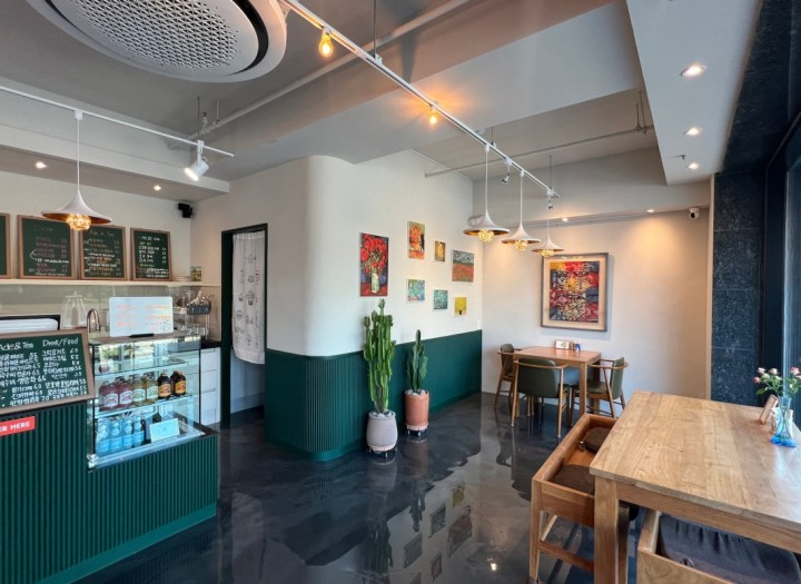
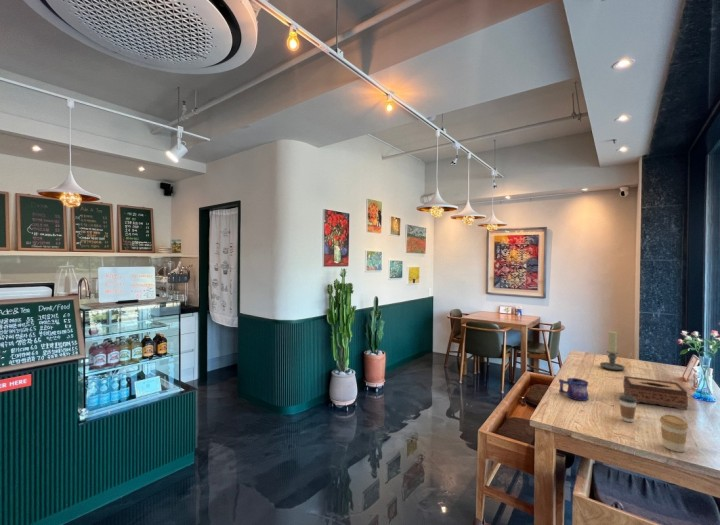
+ tissue box [623,375,689,411]
+ mug [558,377,589,402]
+ candle holder [599,330,626,371]
+ coffee cup [618,394,637,423]
+ coffee cup [659,414,689,453]
